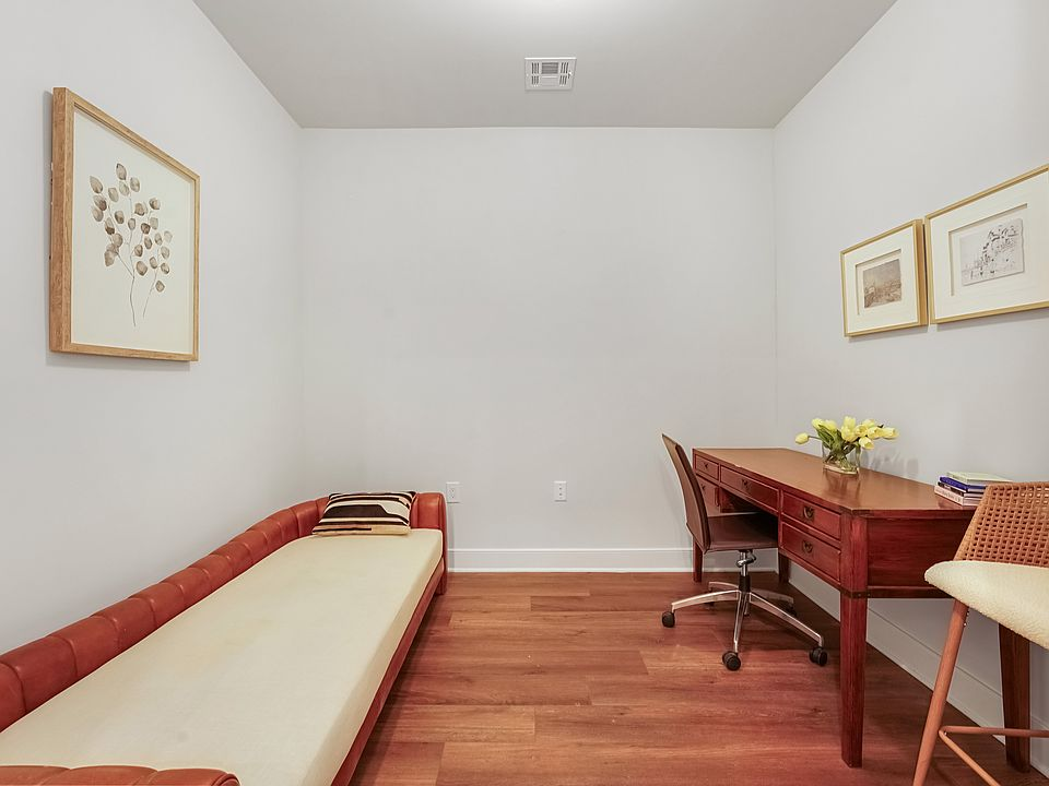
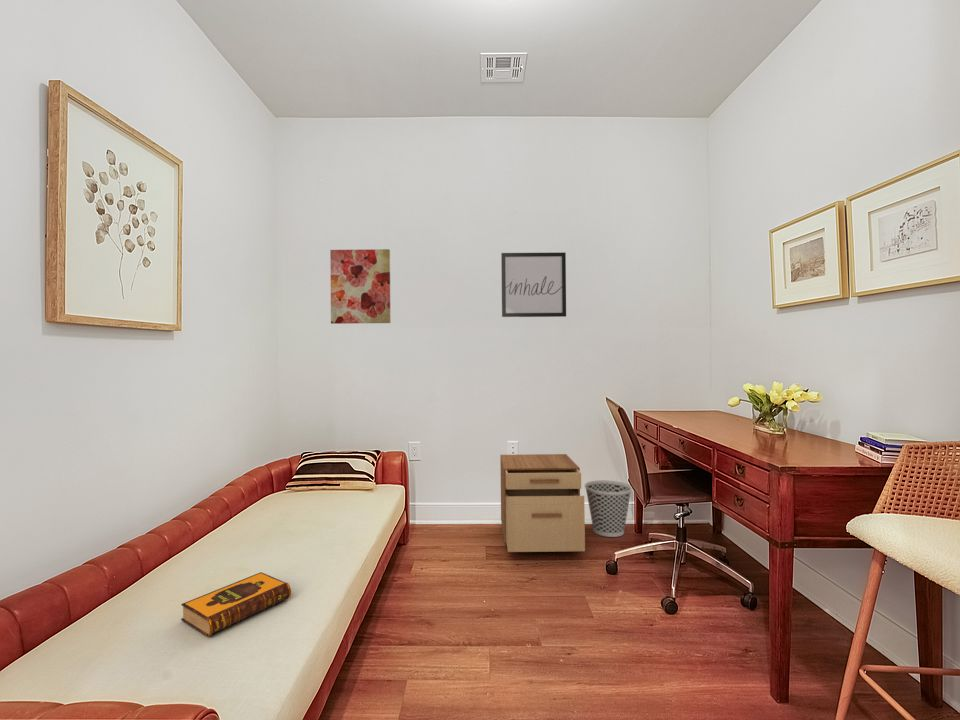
+ hardback book [180,571,292,638]
+ wastebasket [584,479,633,538]
+ wall art [329,248,392,325]
+ filing cabinet [499,453,586,553]
+ wall art [500,251,567,318]
